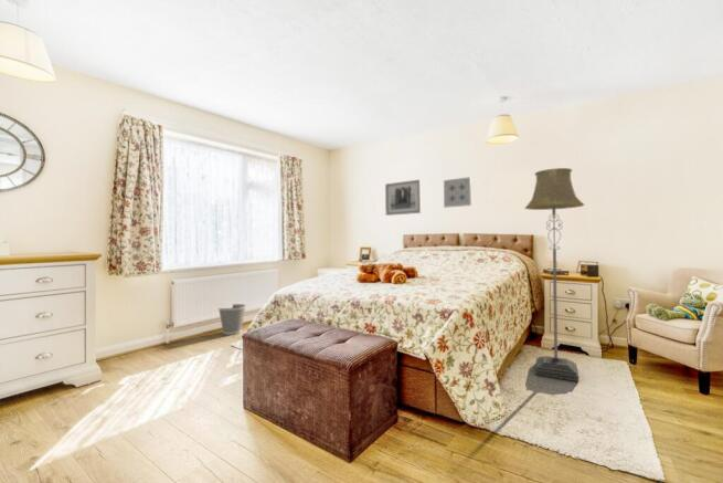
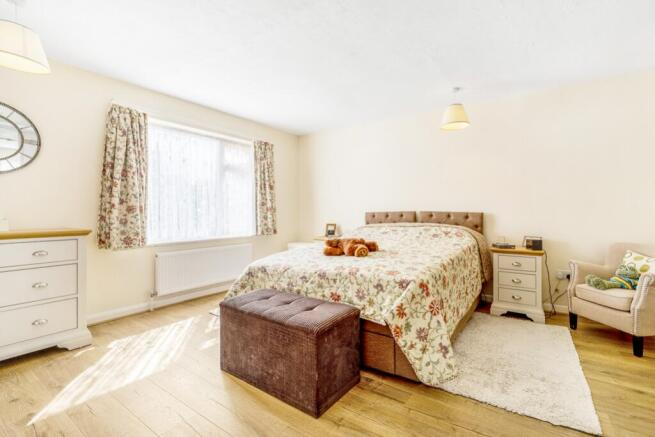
- floor lamp [524,167,585,382]
- wall art [443,176,472,209]
- wall art [384,179,422,217]
- wastebasket [217,303,247,336]
